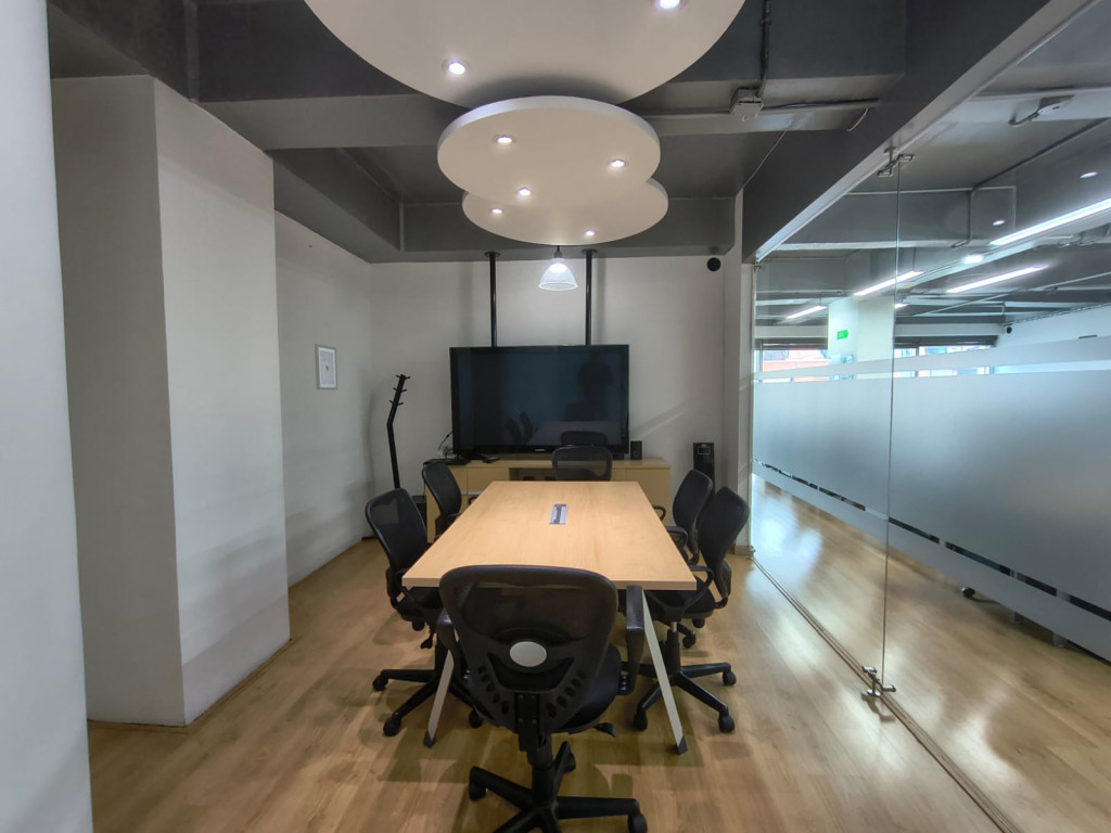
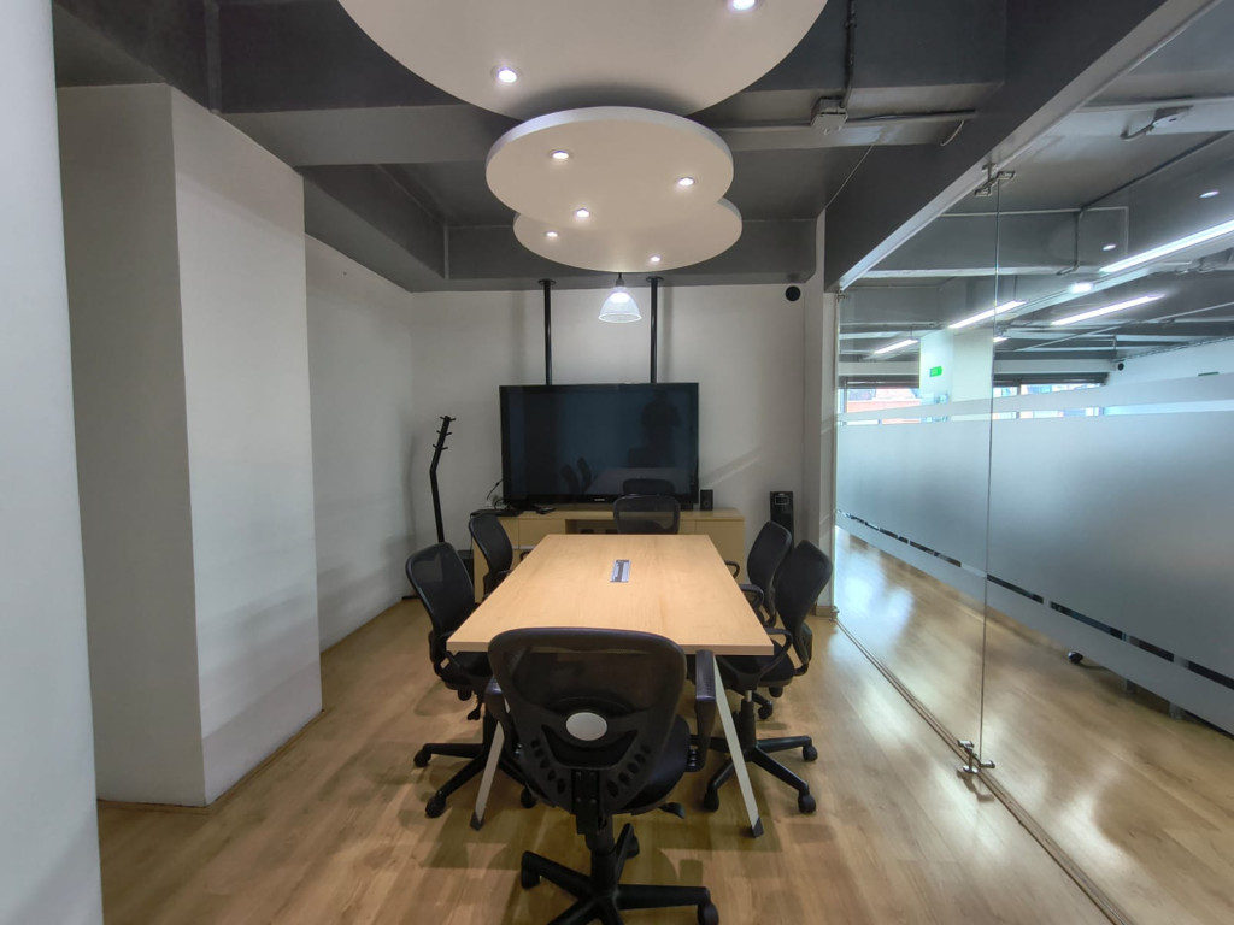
- wall art [314,343,339,390]
